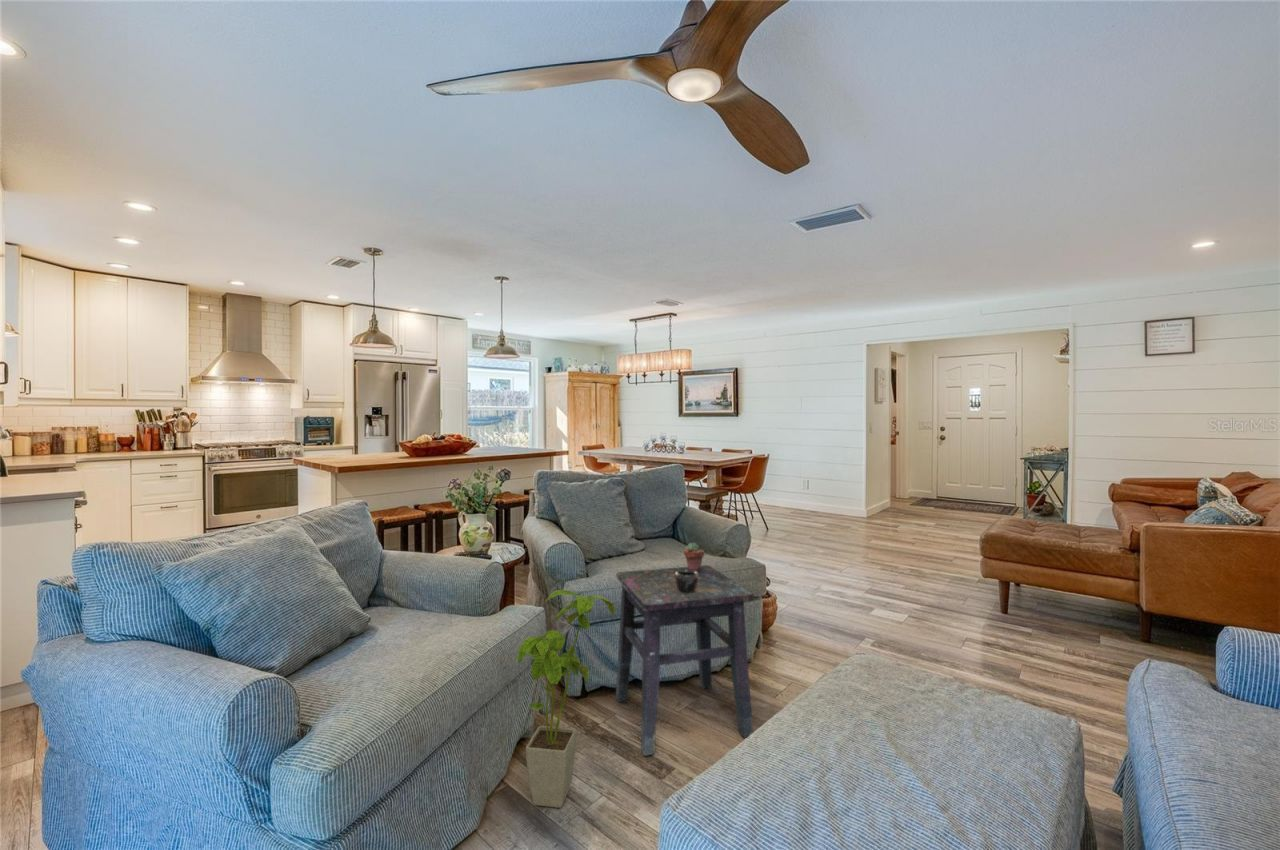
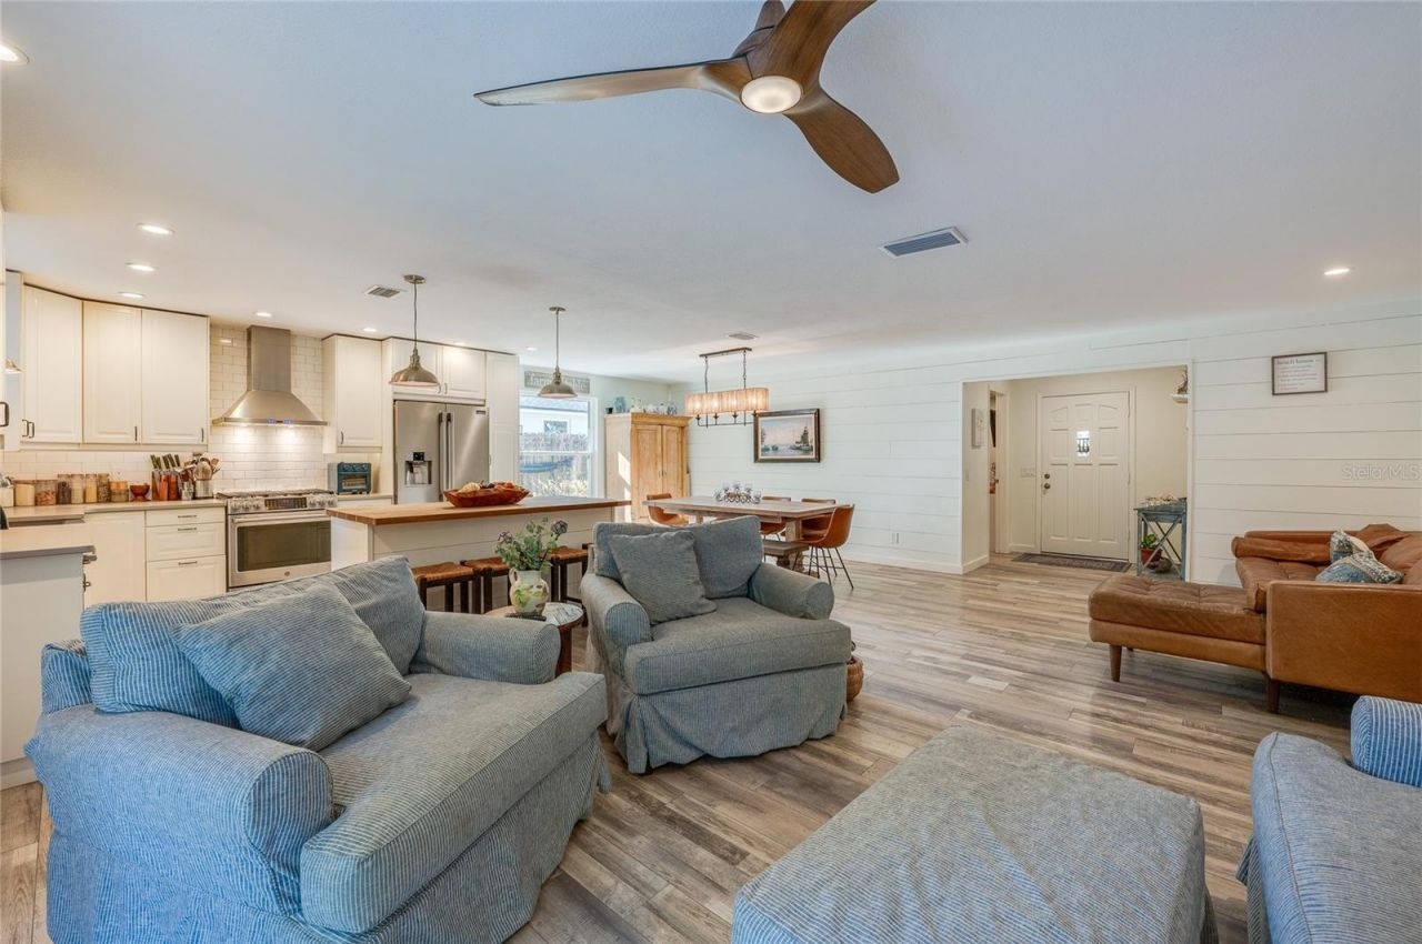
- potted succulent [683,542,705,571]
- house plant [517,589,616,809]
- side table [615,564,755,757]
- mug [675,570,698,593]
